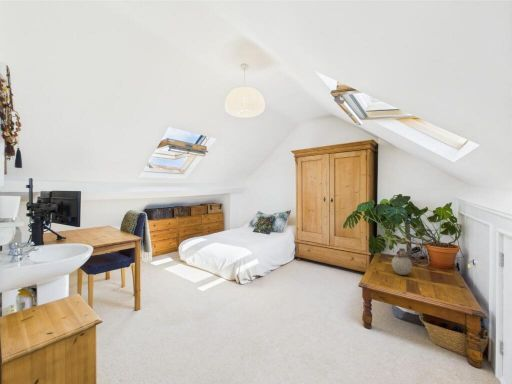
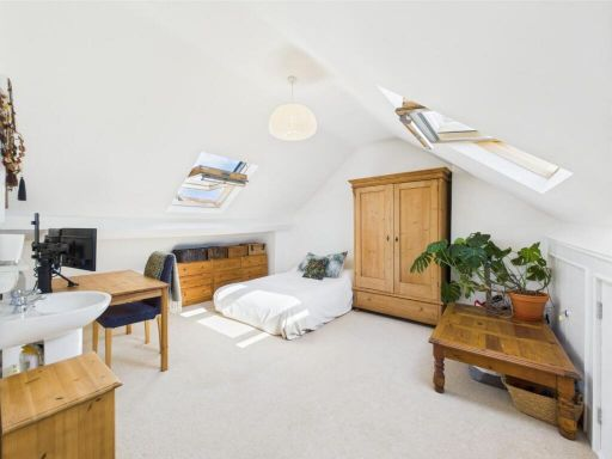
- vase [391,247,413,276]
